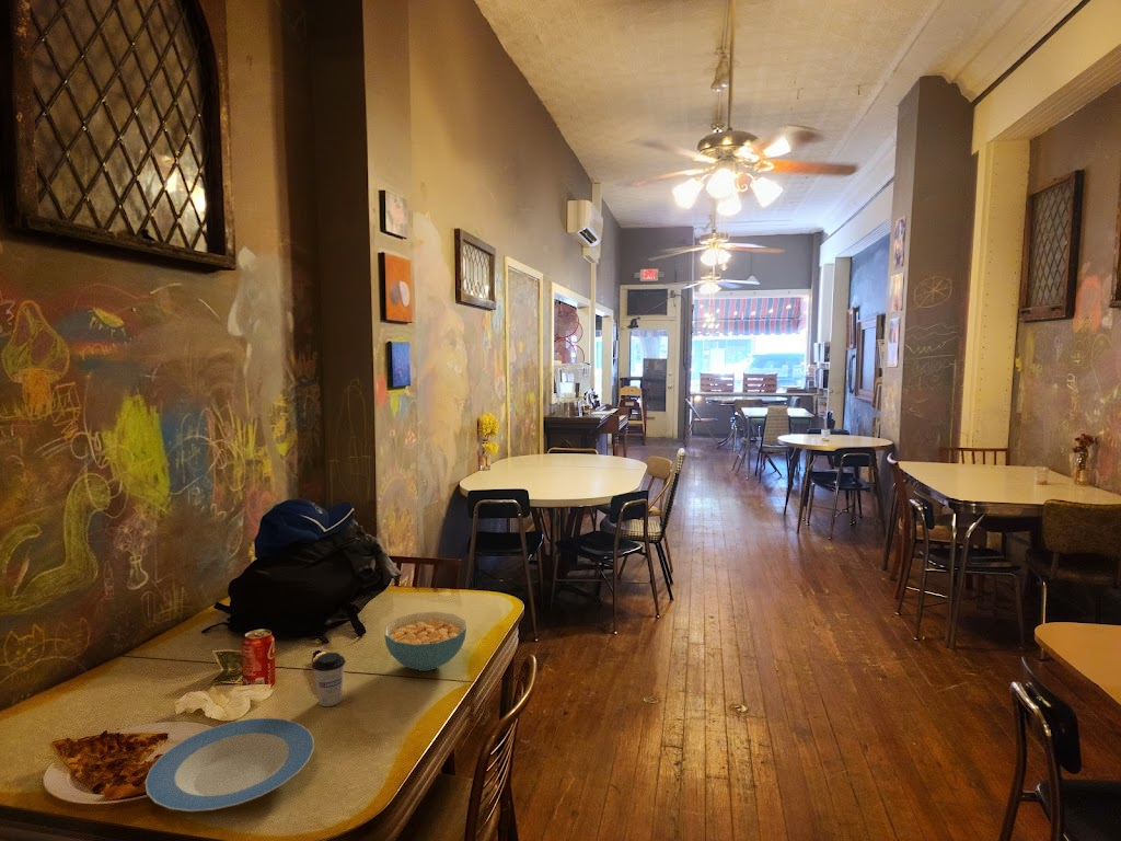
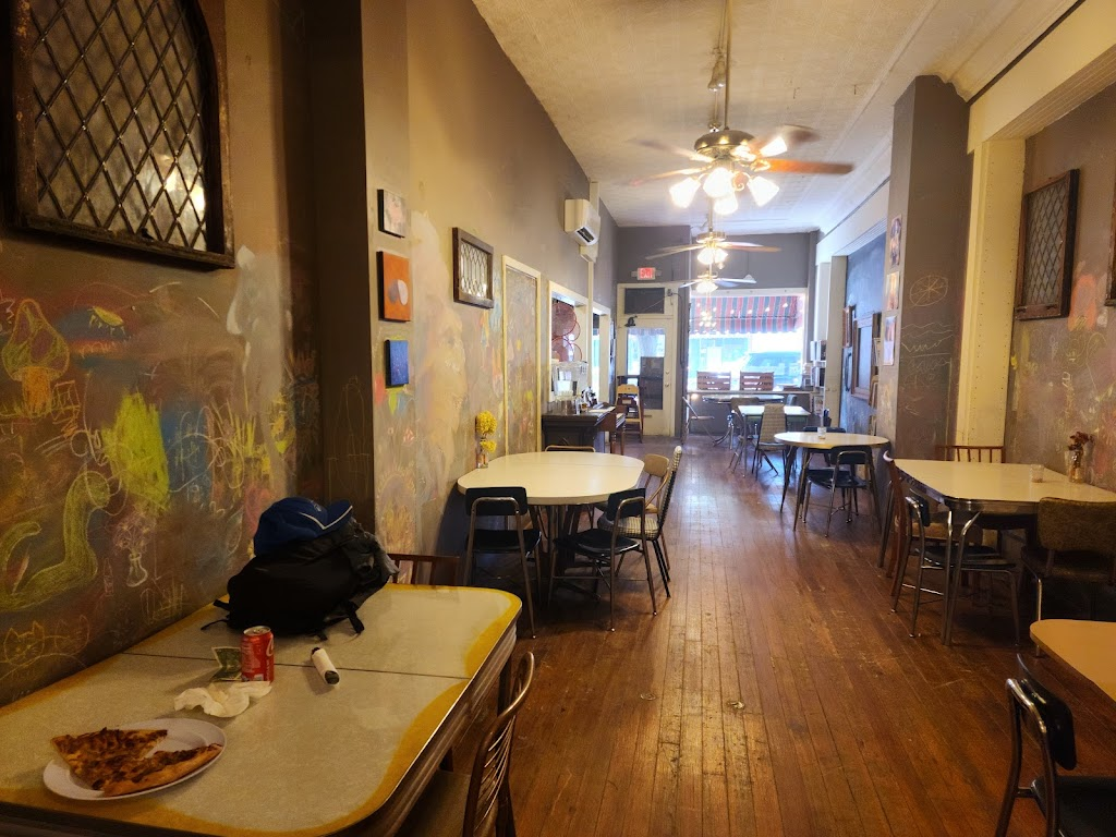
- plate [143,717,315,813]
- cereal bowl [383,611,467,672]
- coffee cup [311,652,347,707]
